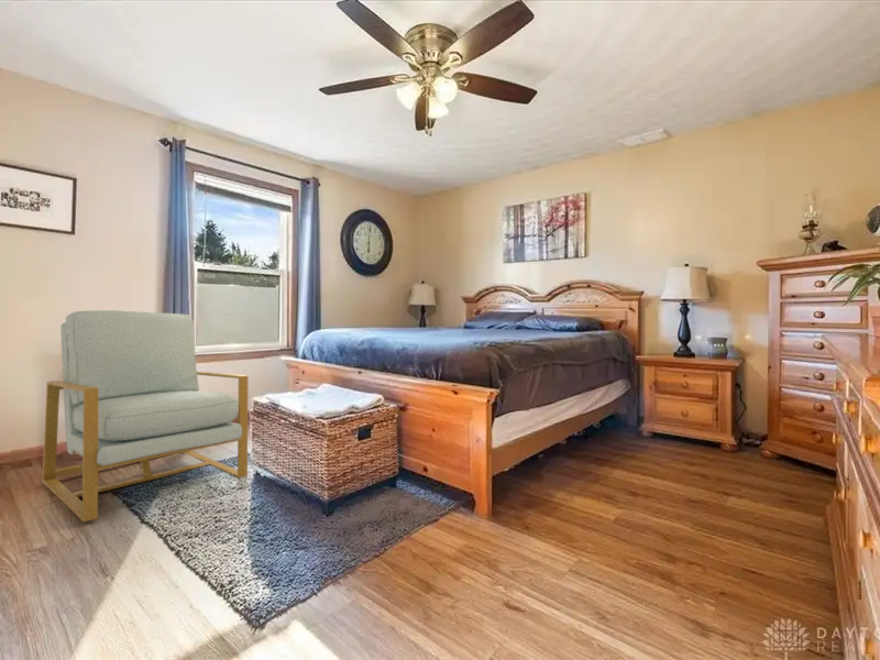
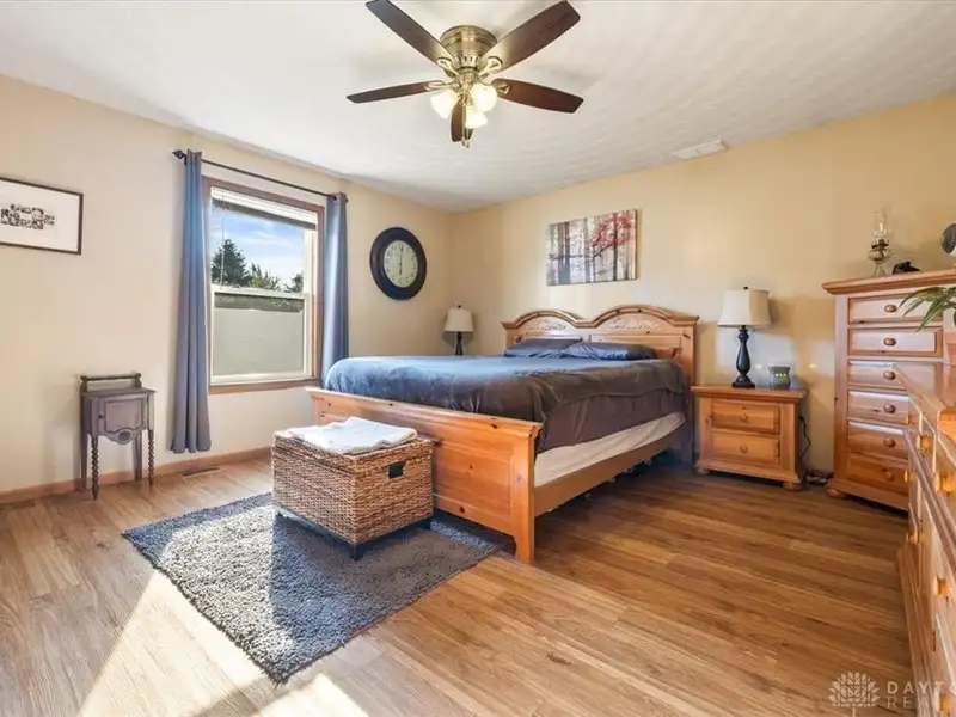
- chair [41,309,250,522]
